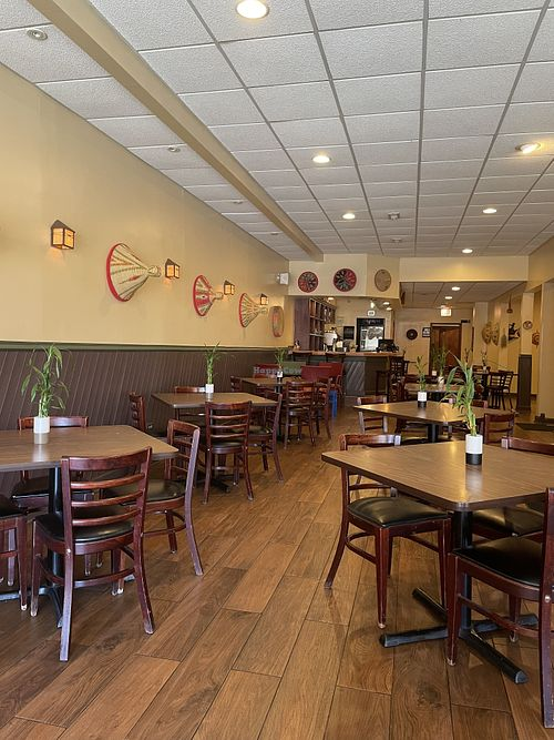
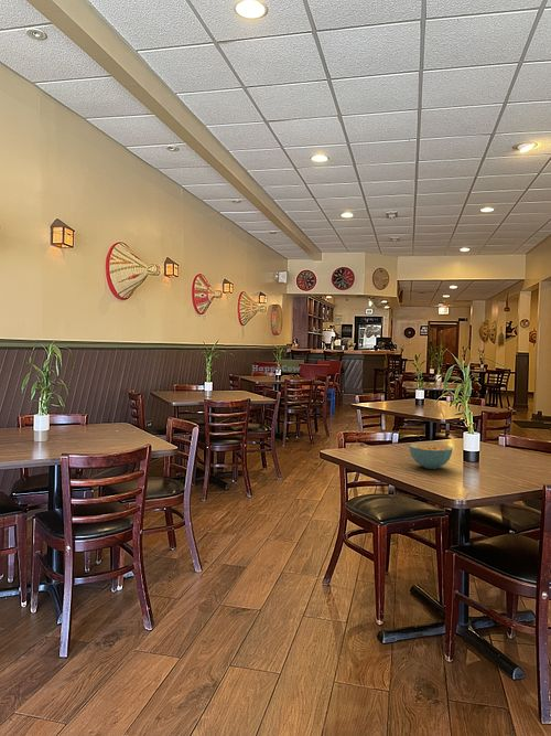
+ cereal bowl [409,442,454,470]
